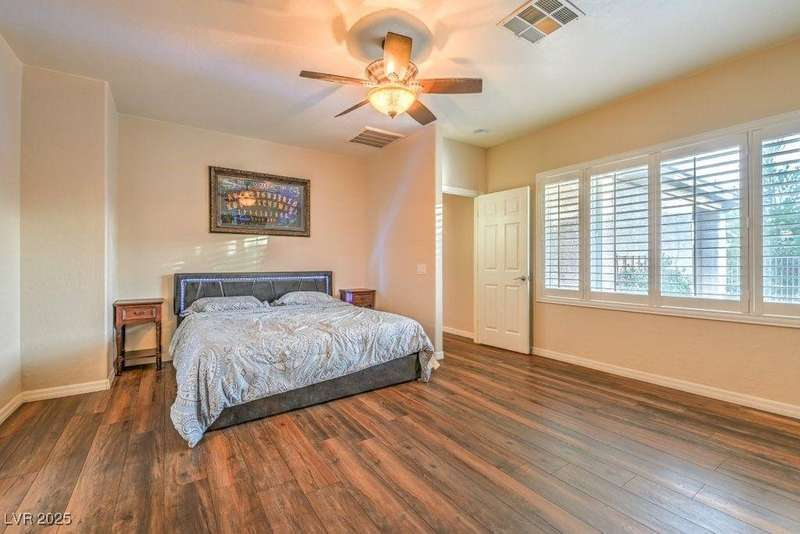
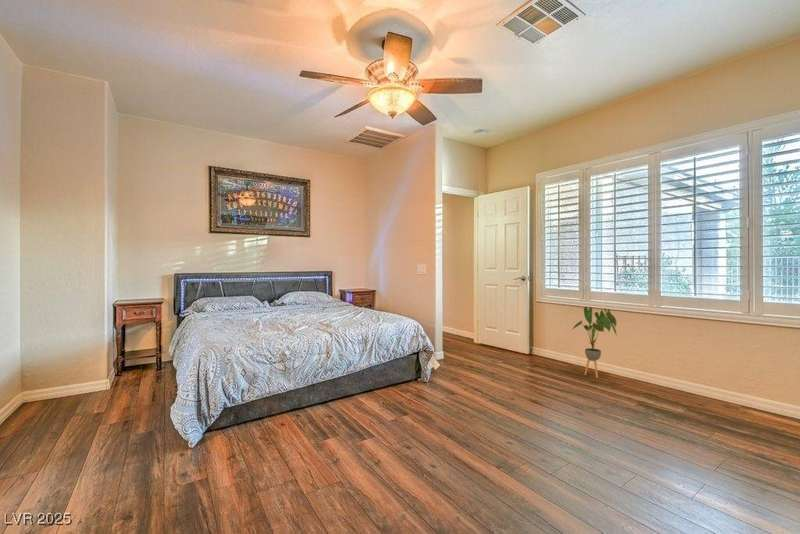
+ house plant [571,306,618,379]
